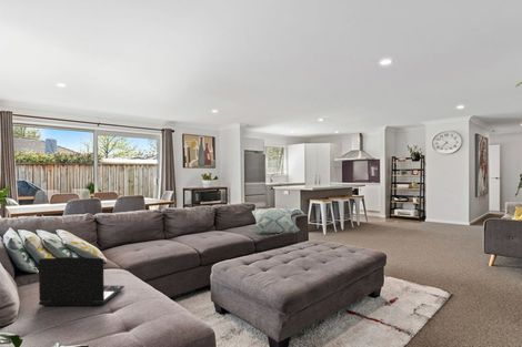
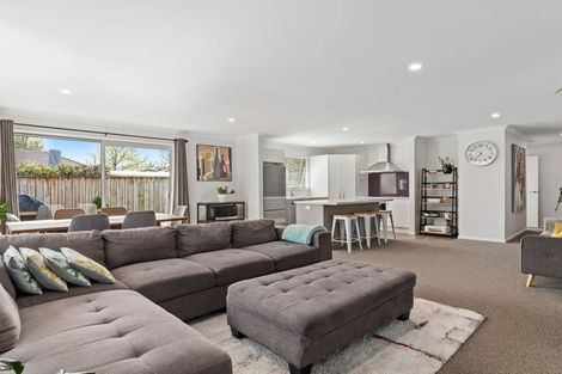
- decorative pillow [250,207,301,235]
- laptop [38,256,126,306]
